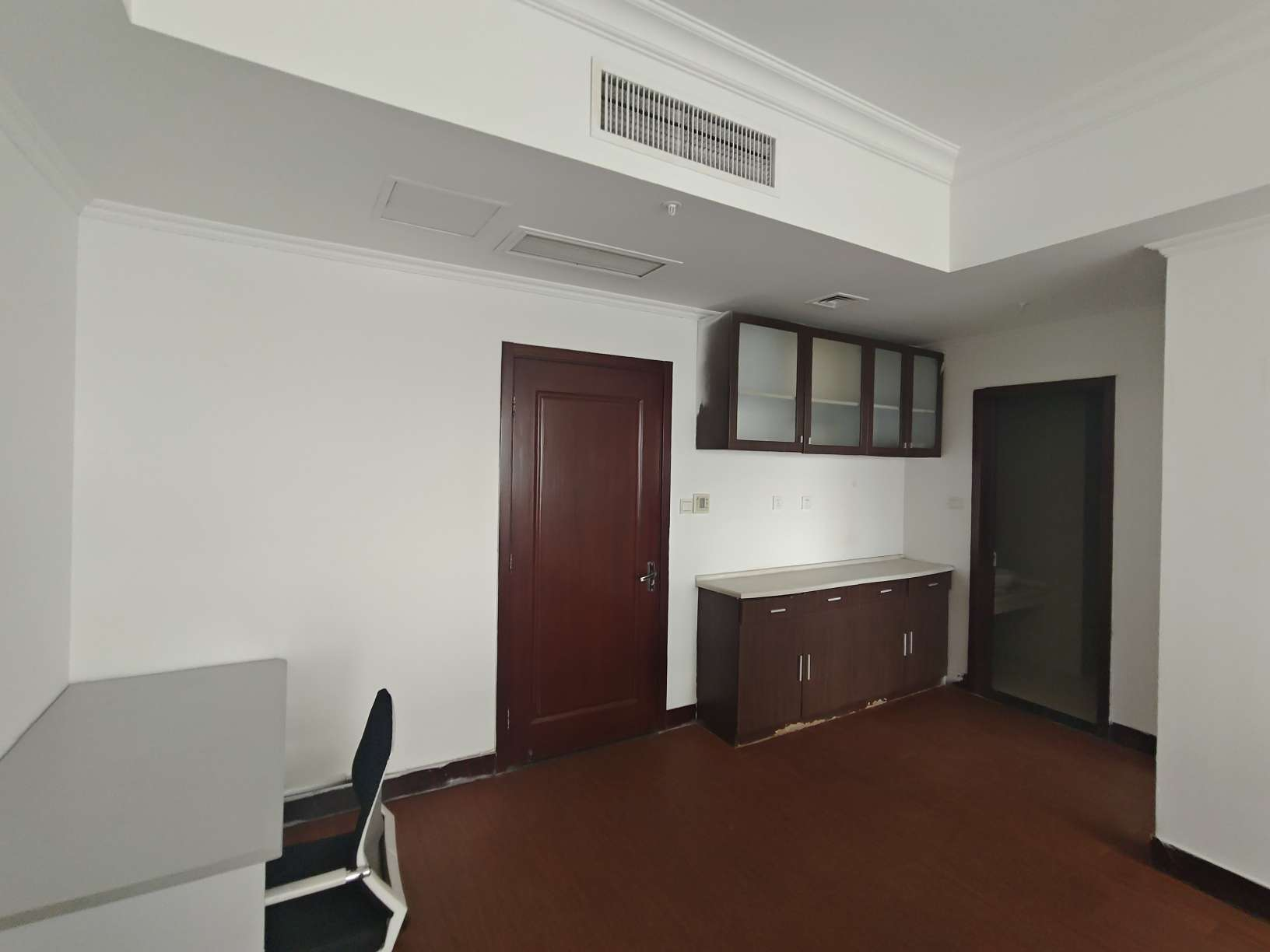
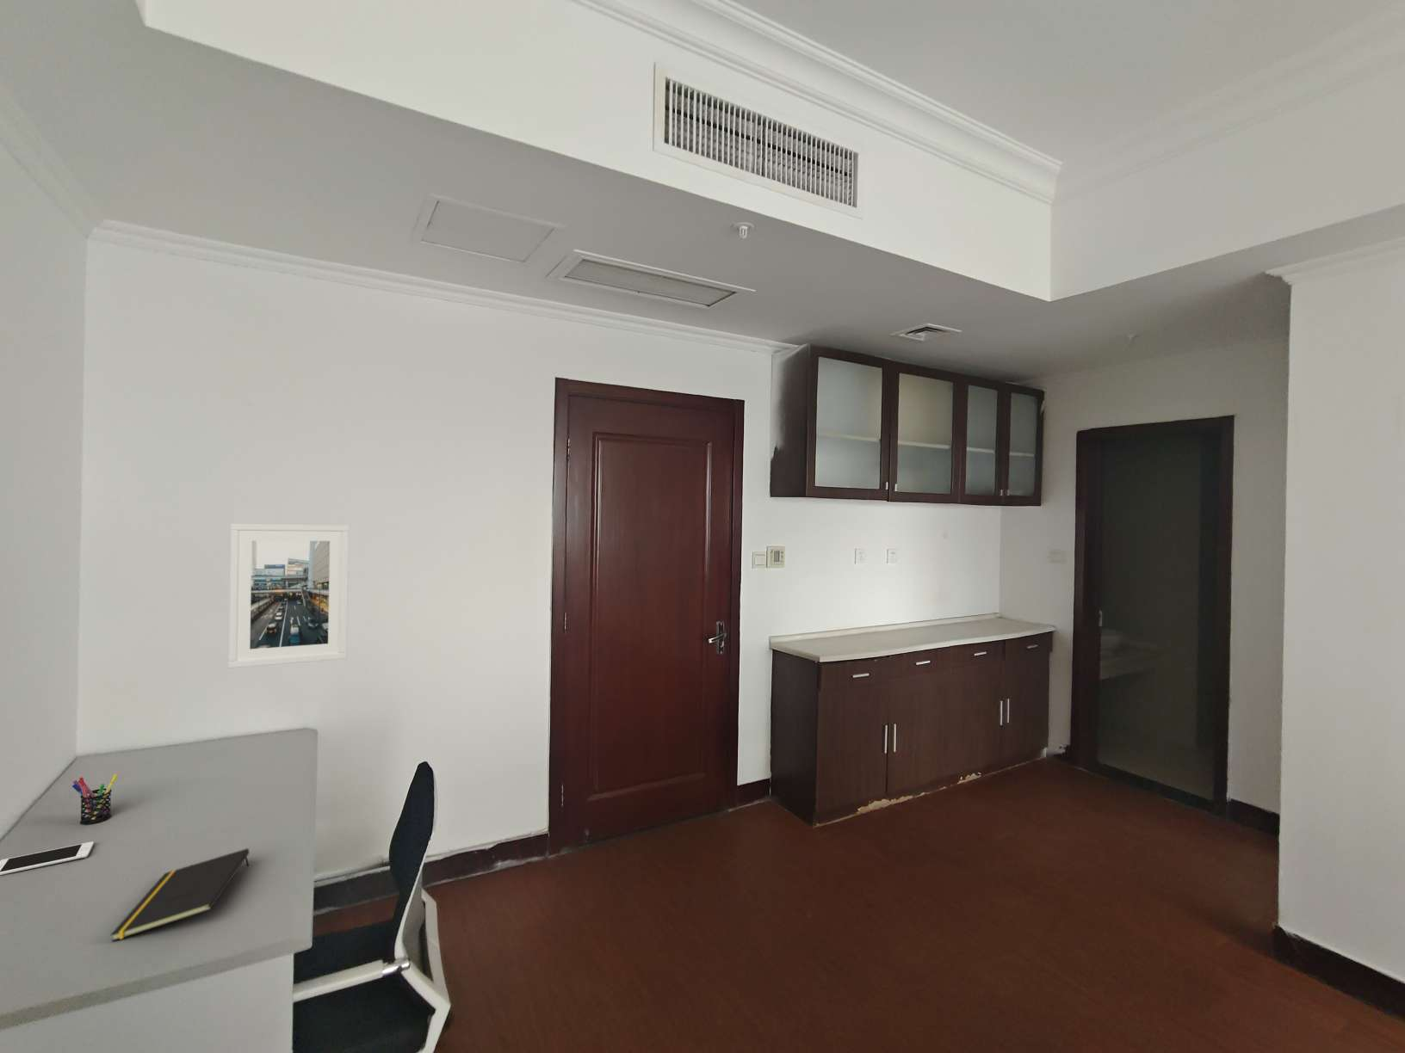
+ notepad [110,847,250,942]
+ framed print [227,522,350,669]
+ pen holder [72,773,118,826]
+ cell phone [0,841,95,876]
